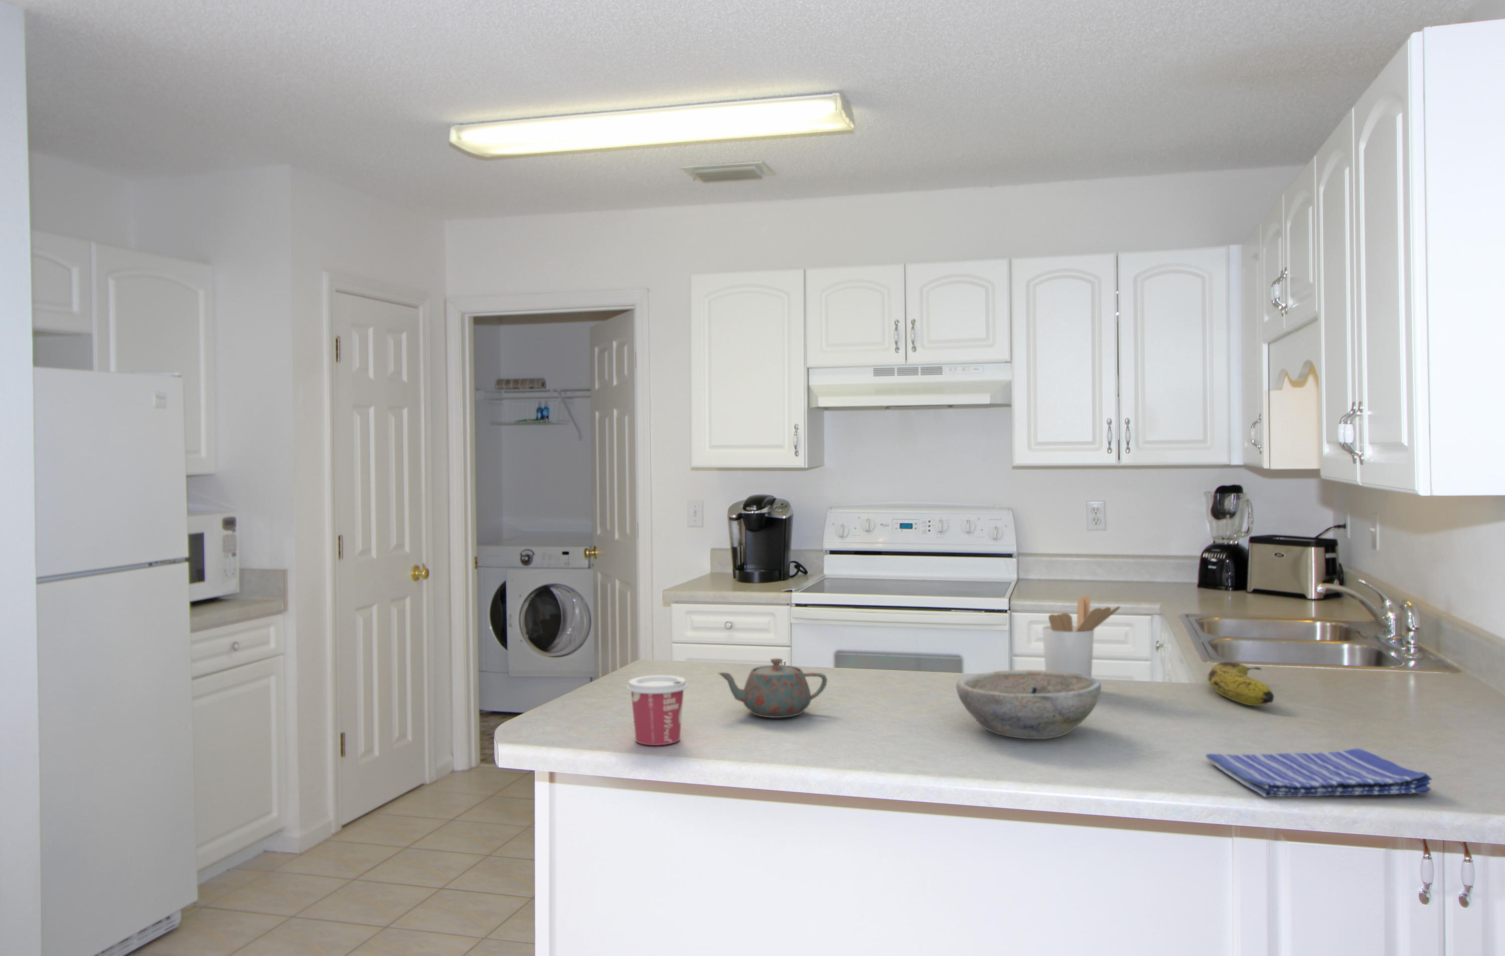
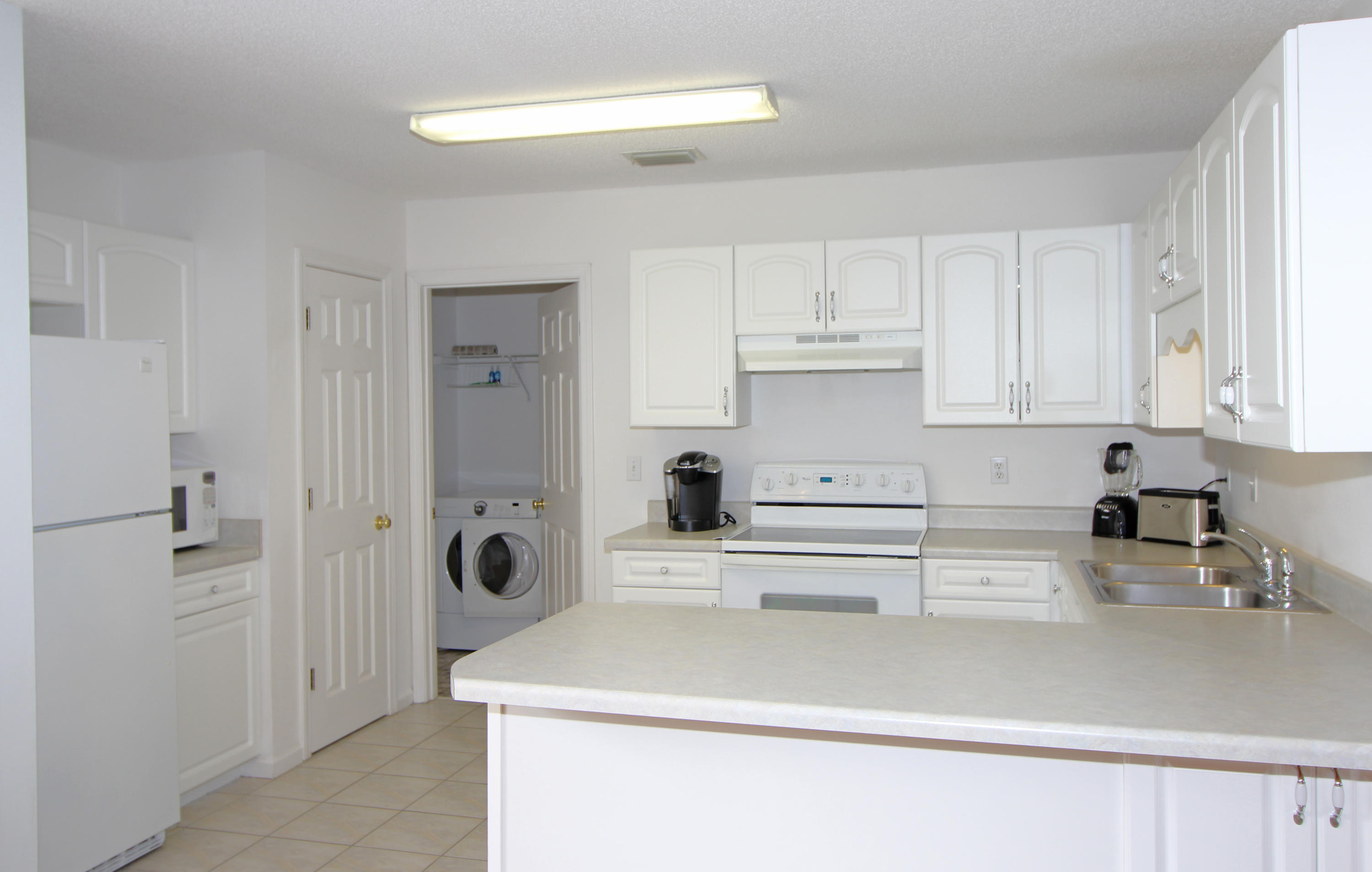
- utensil holder [1042,595,1121,678]
- fruit [1207,661,1275,706]
- bowl [955,669,1101,739]
- dish towel [1206,748,1433,798]
- teapot [717,658,828,718]
- cup [626,674,689,746]
